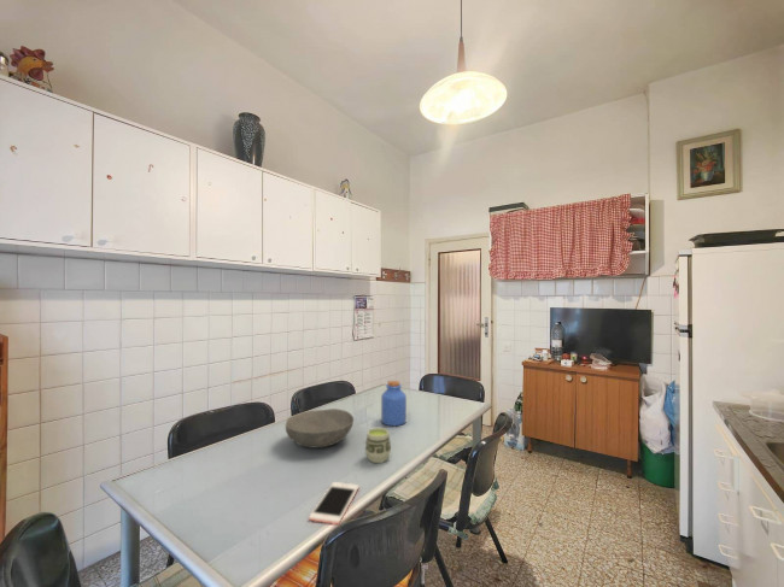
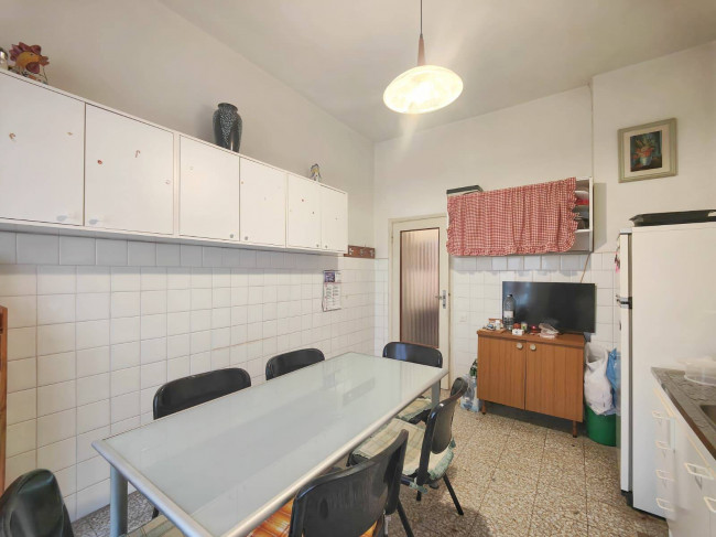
- jar [380,380,408,427]
- cell phone [308,481,361,526]
- bowl [285,407,355,450]
- cup [364,427,392,464]
